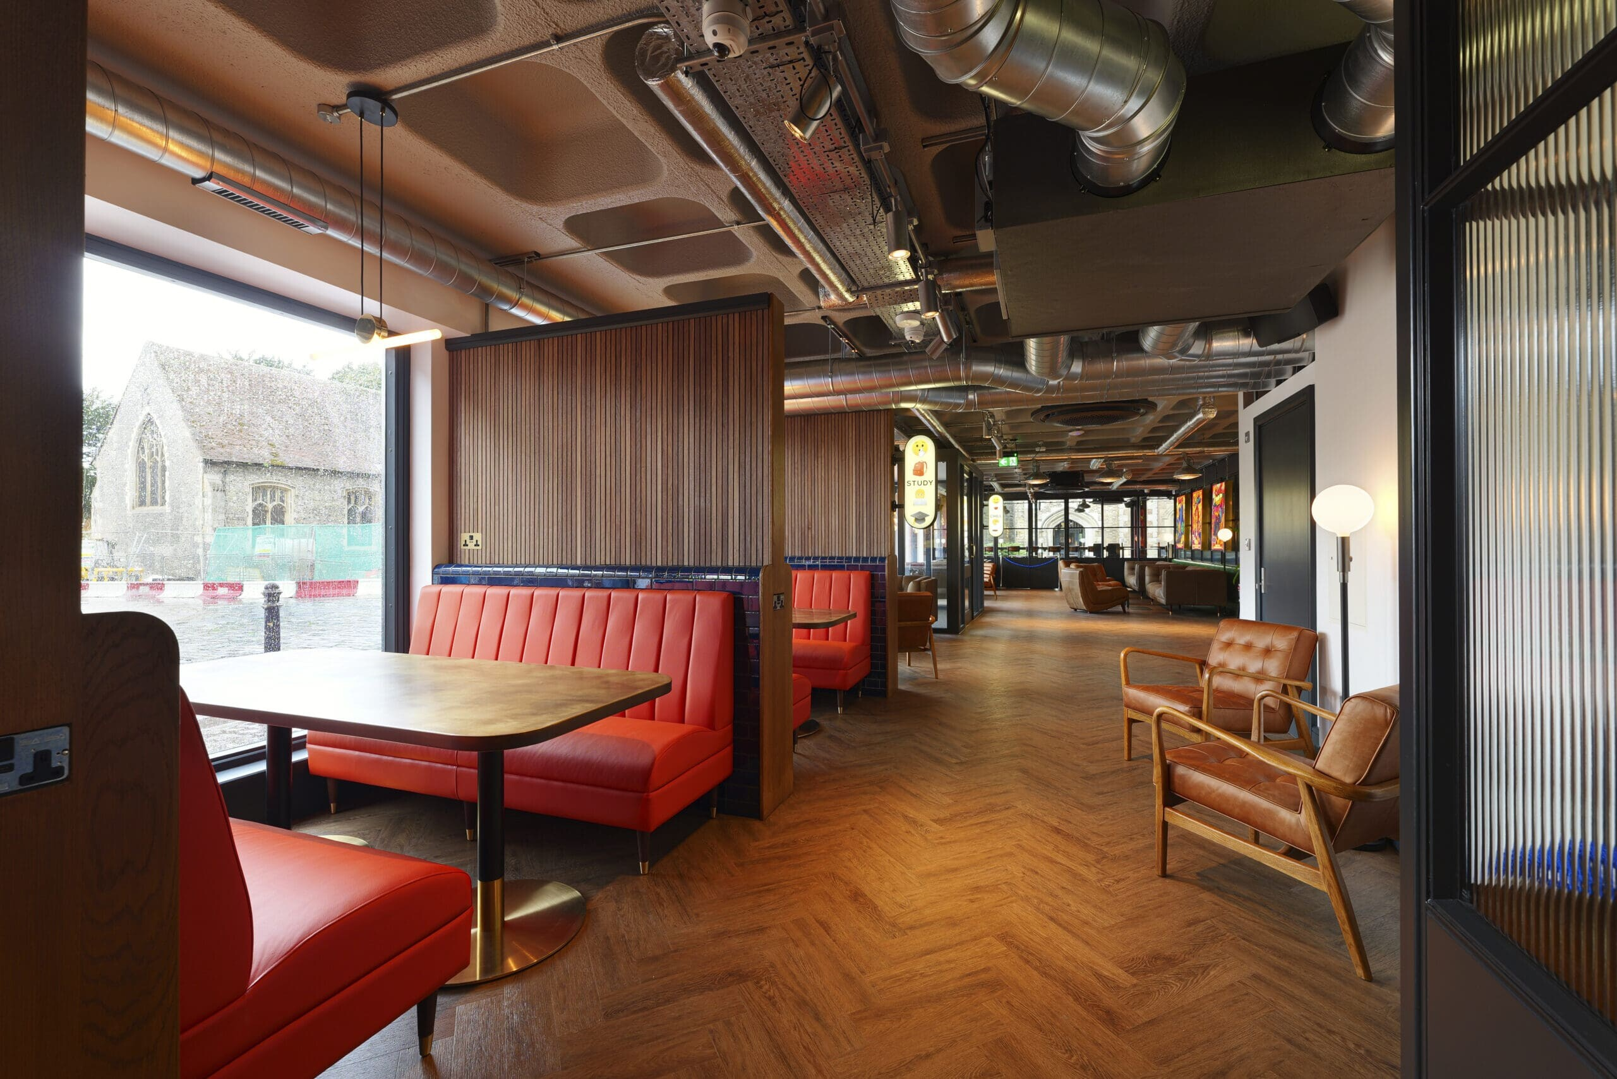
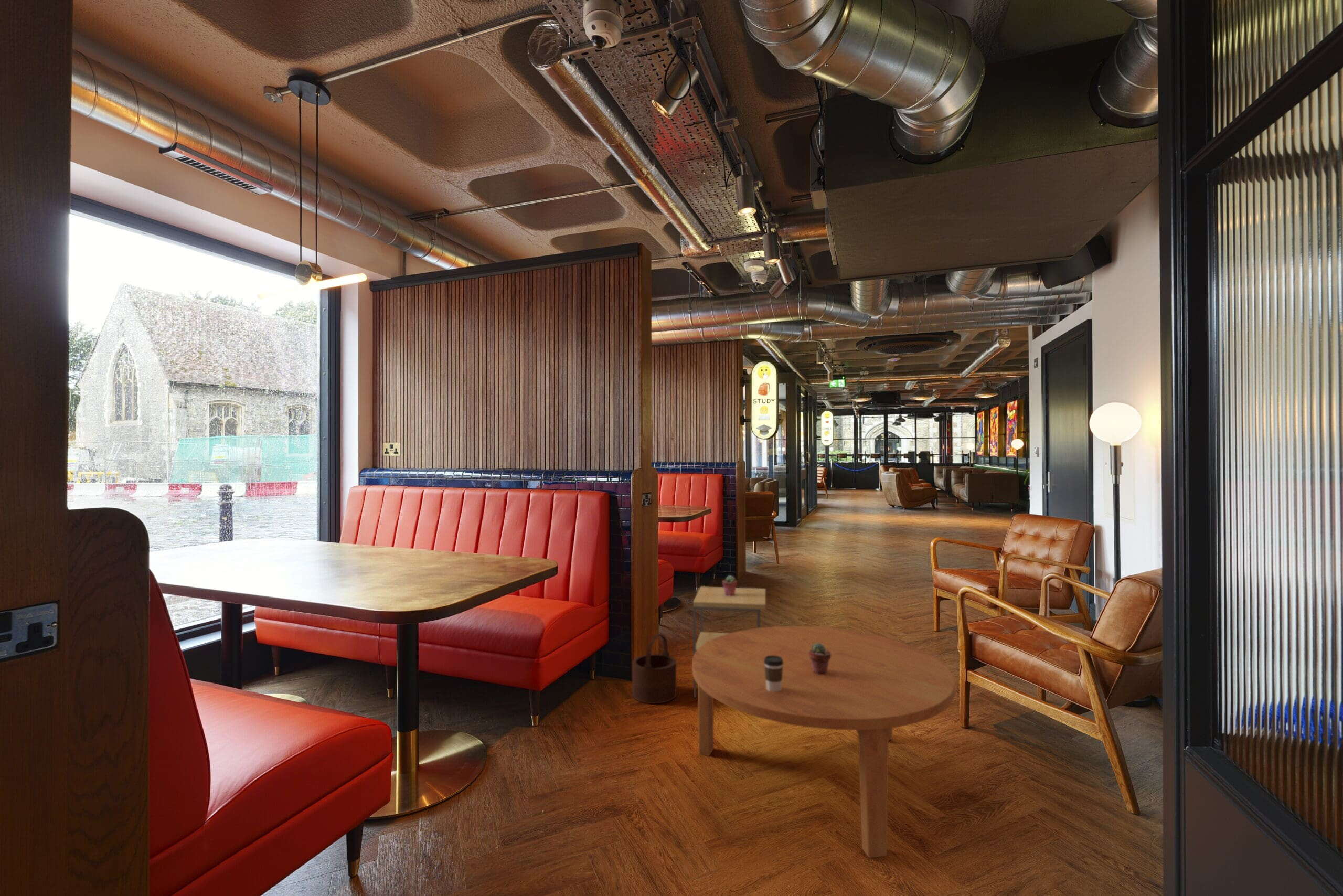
+ potted succulent [721,574,738,596]
+ potted succulent [809,643,831,674]
+ coffee cup [764,656,783,692]
+ coffee table [691,625,955,858]
+ wooden bucket [632,633,677,705]
+ side table [692,586,766,698]
